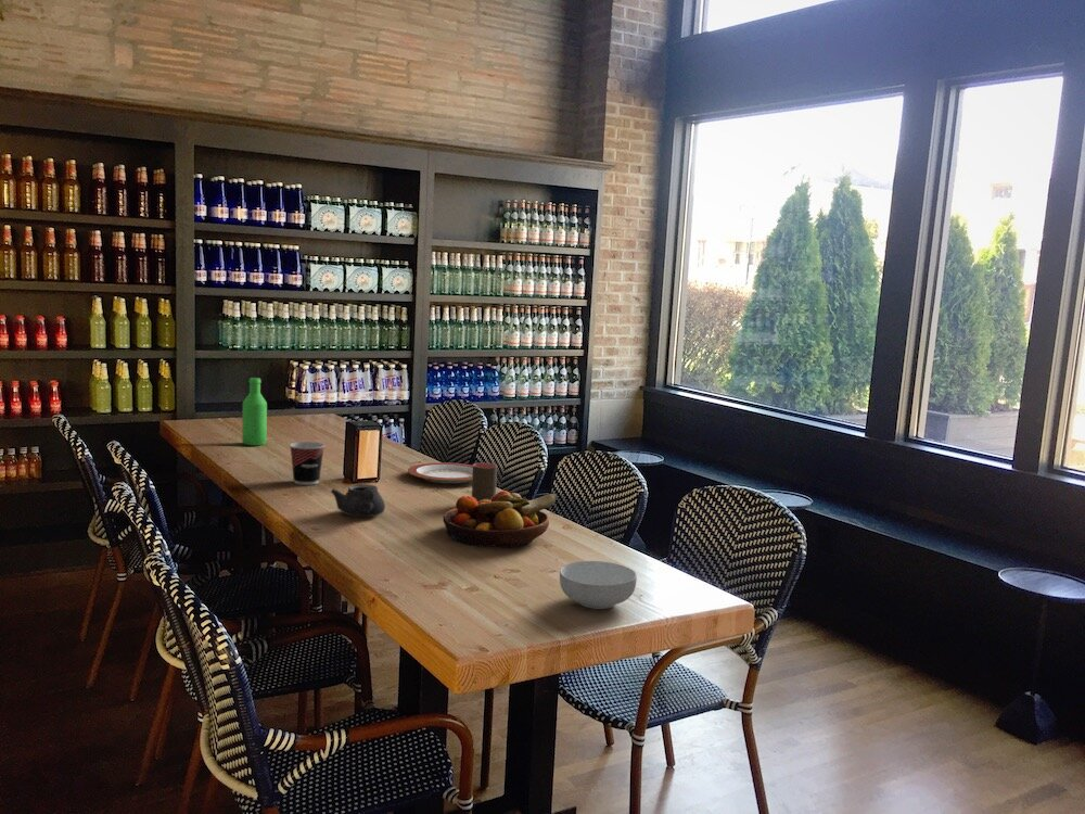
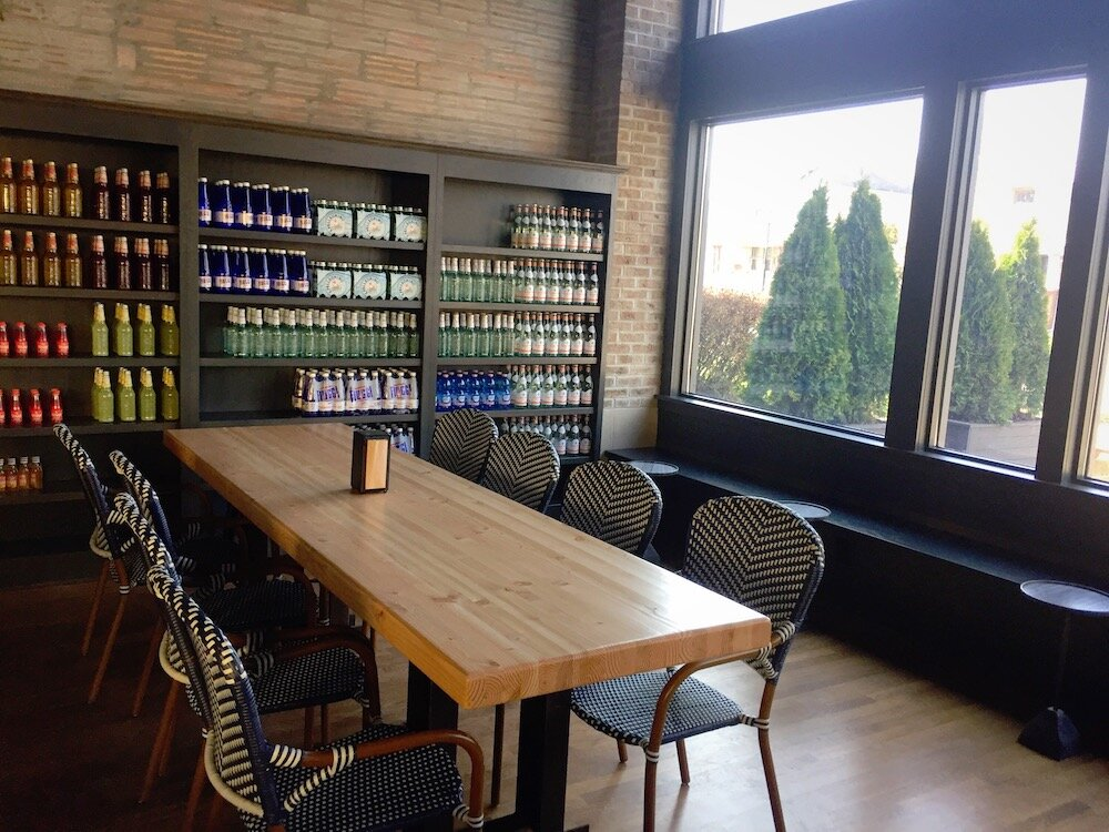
- teapot [330,483,386,518]
- fruit bowl [442,489,559,548]
- cup [289,441,326,486]
- cereal bowl [559,560,638,610]
- plate [407,461,473,484]
- bottle [241,377,268,446]
- cup [471,461,498,503]
